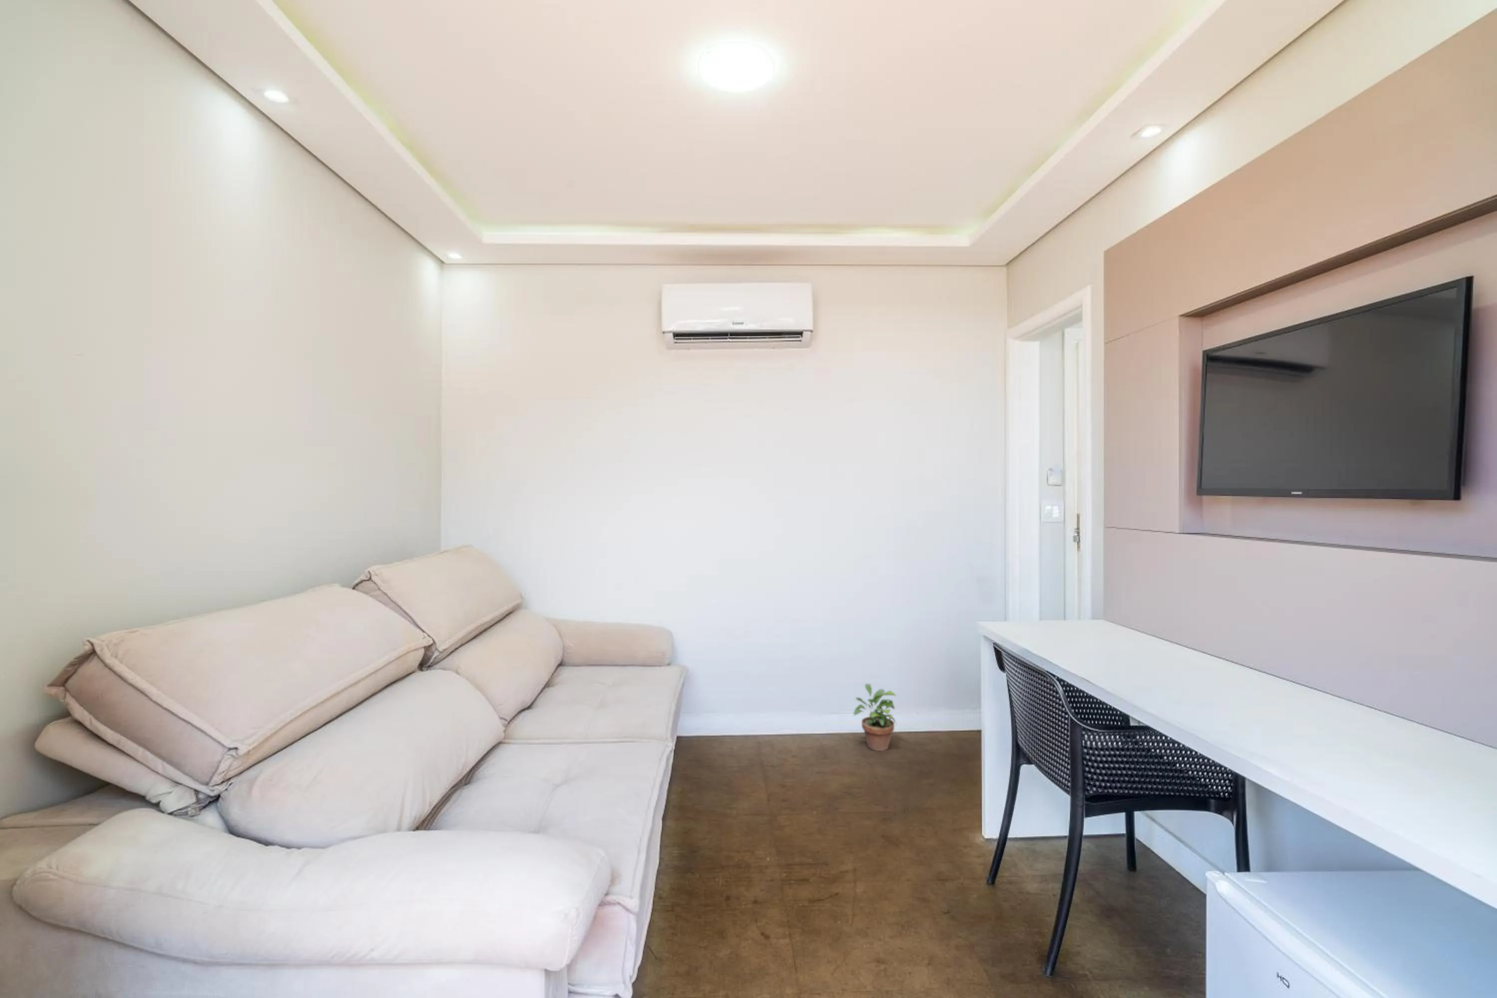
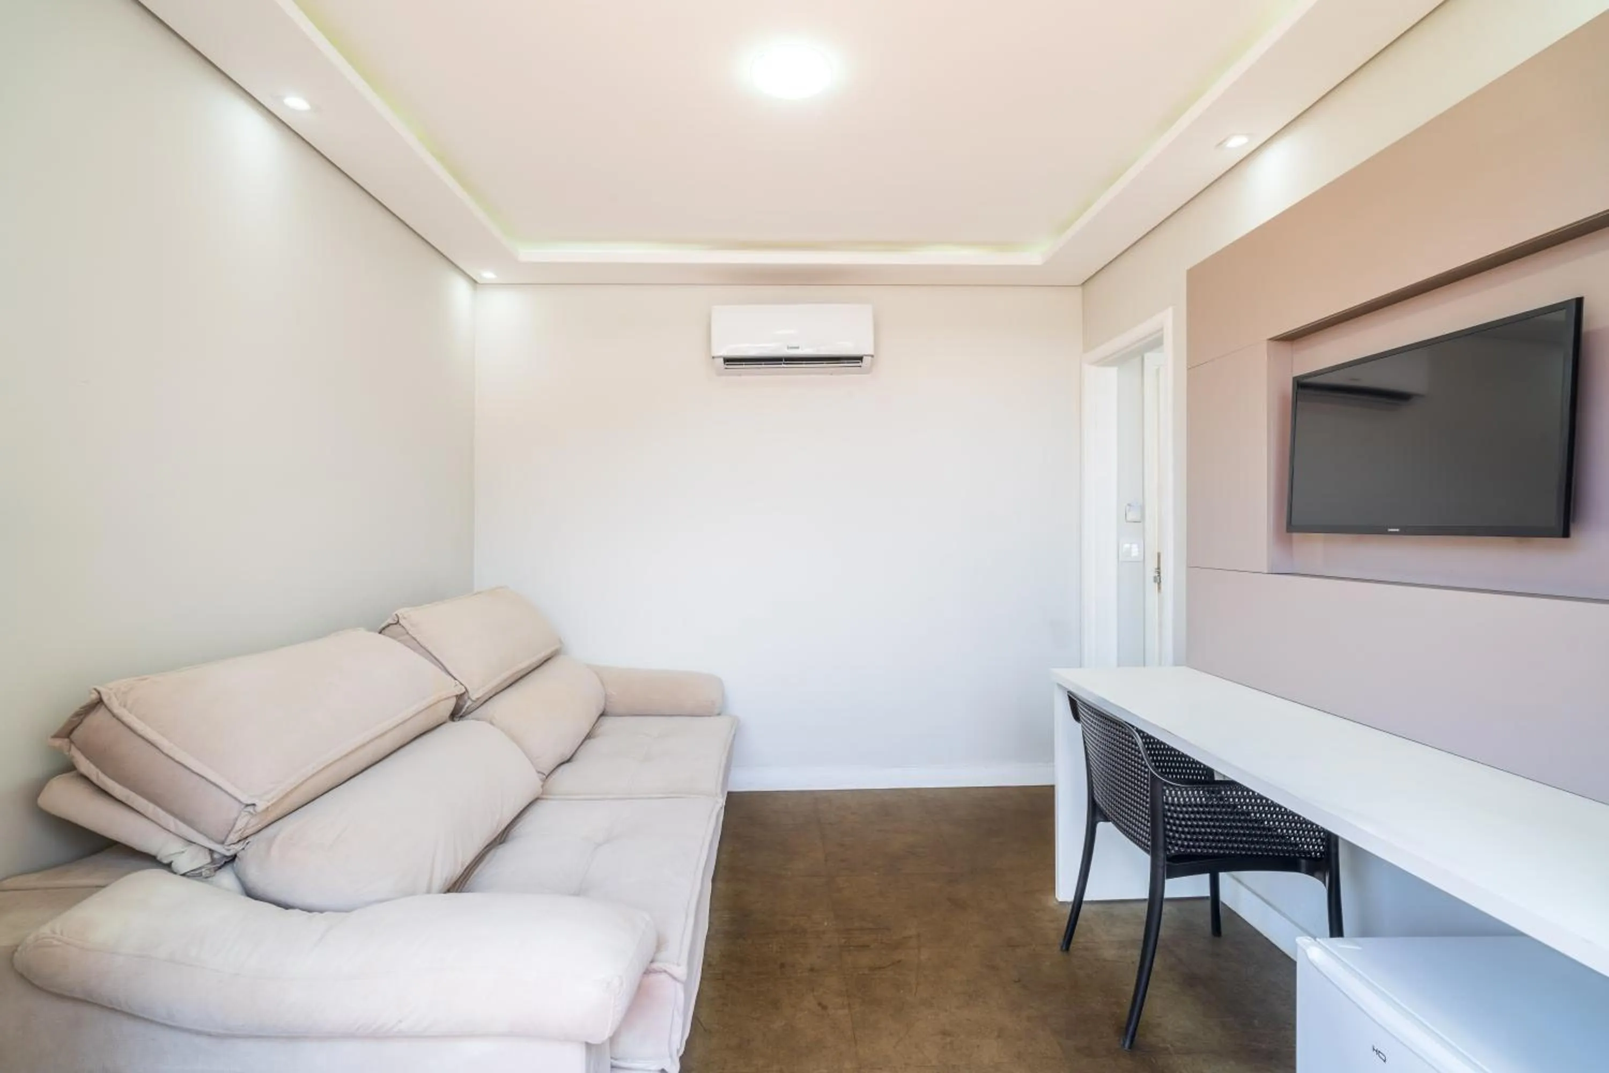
- potted plant [853,683,898,752]
